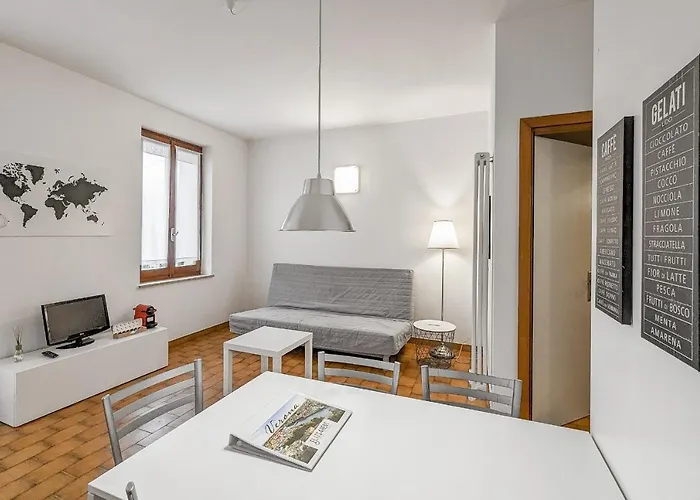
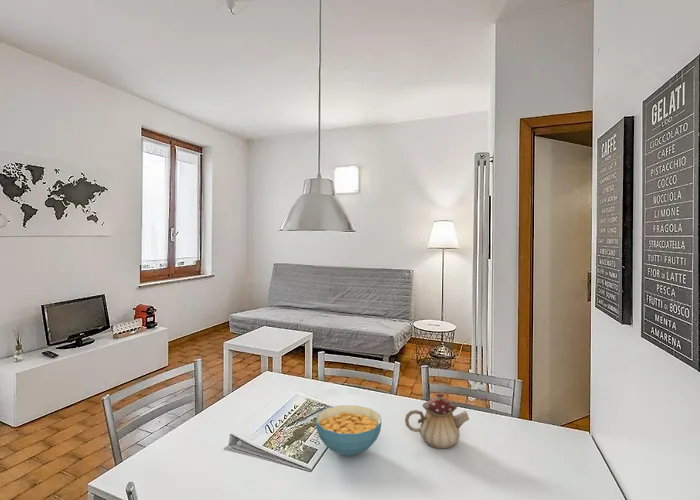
+ cereal bowl [315,404,382,457]
+ teapot [404,392,470,450]
